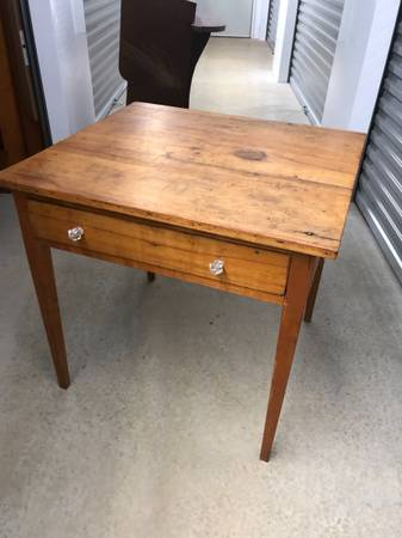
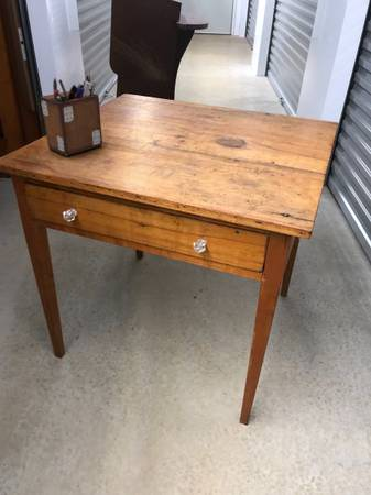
+ desk organizer [39,73,103,157]
